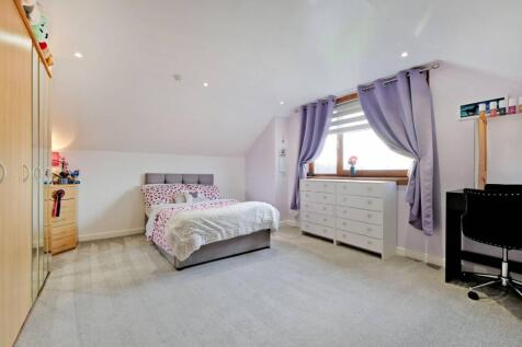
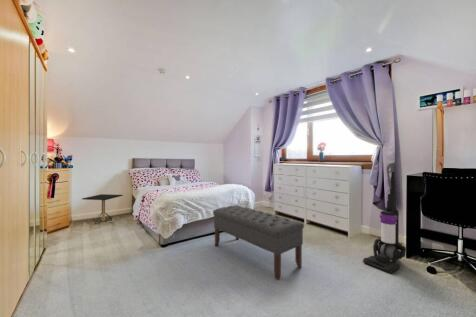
+ side table [81,193,124,225]
+ bench [212,204,305,281]
+ vacuum cleaner [362,162,407,274]
